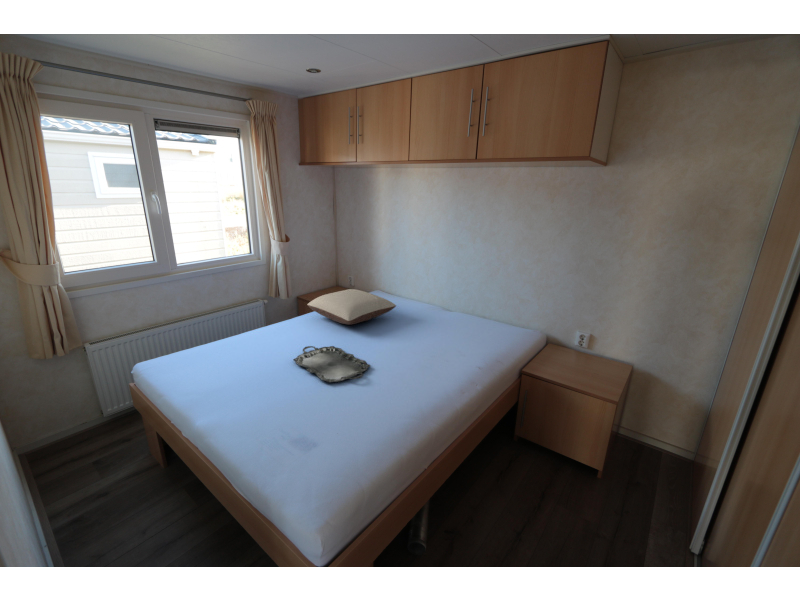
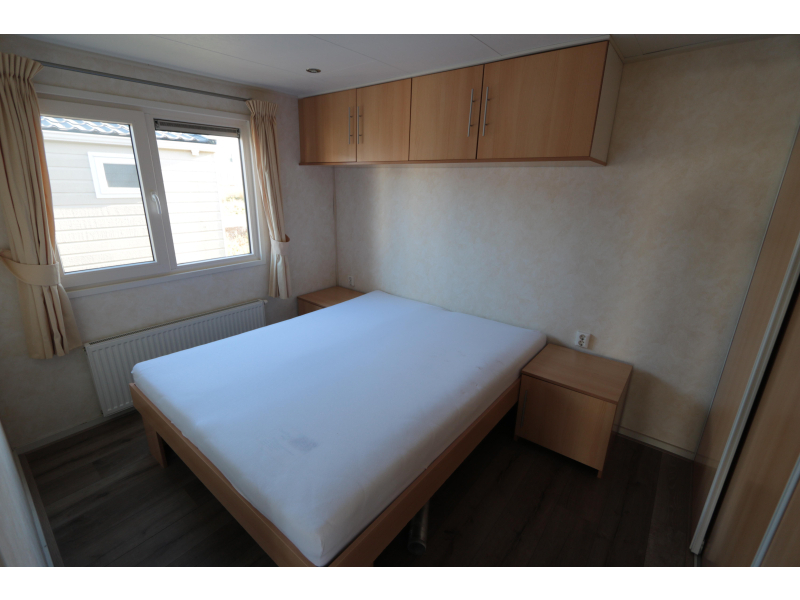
- serving tray [292,345,371,384]
- pillow [307,288,397,325]
